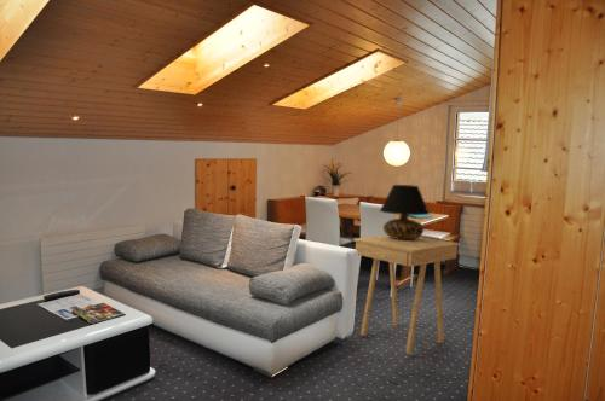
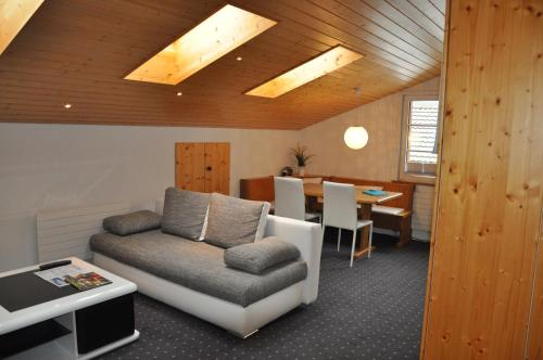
- side table [352,234,461,356]
- table lamp [379,184,431,239]
